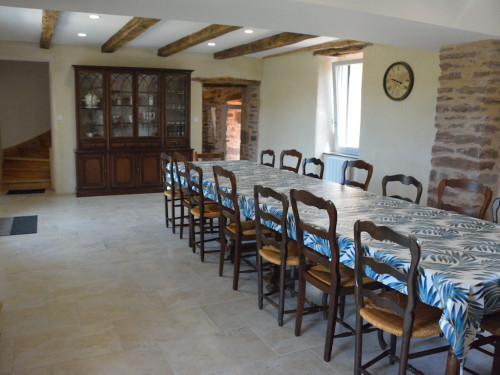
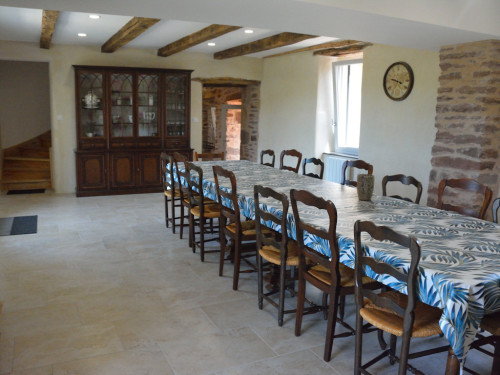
+ plant pot [356,173,375,201]
